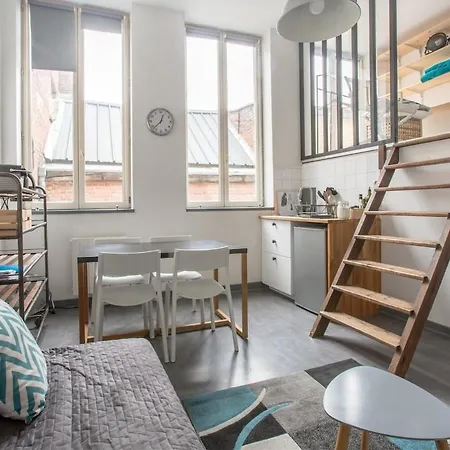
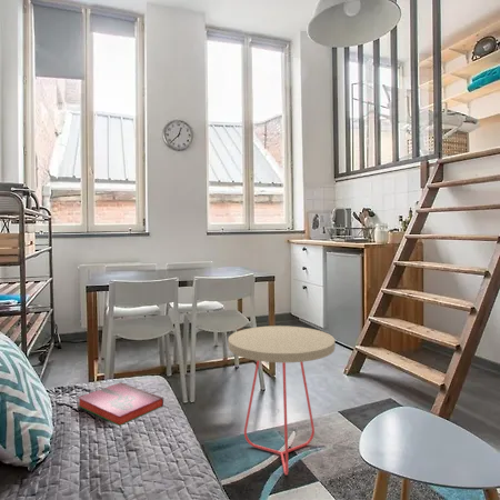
+ hardback book [77,381,164,428]
+ side table [228,324,336,477]
